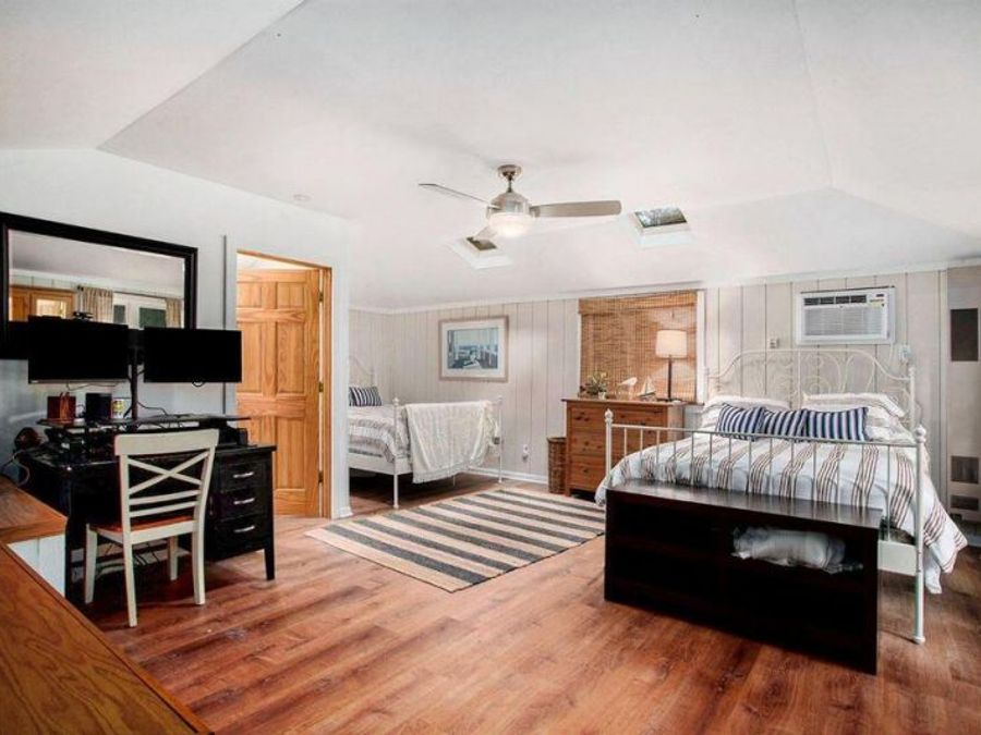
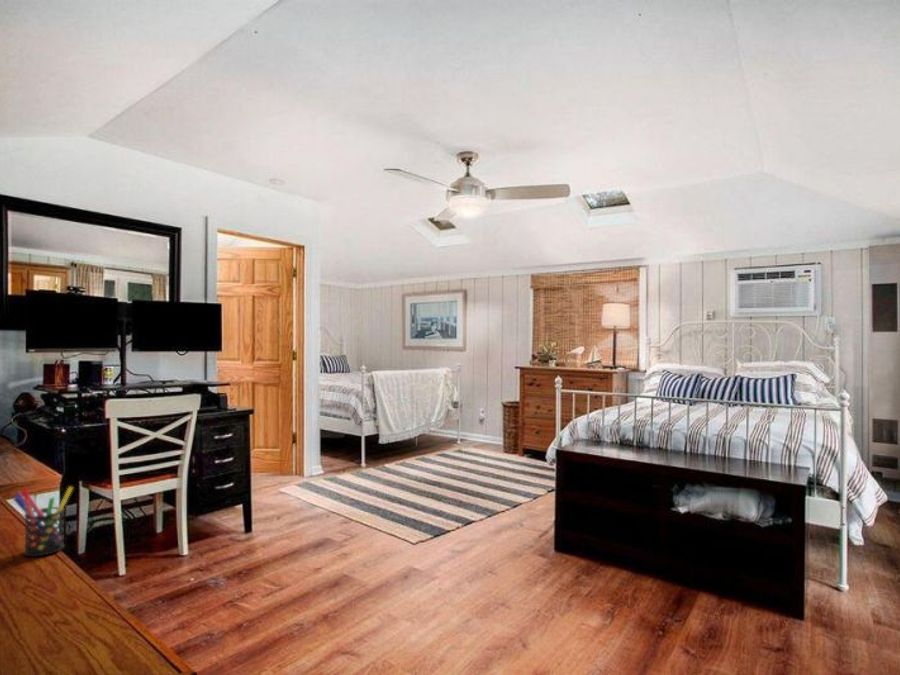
+ pen holder [12,485,74,558]
